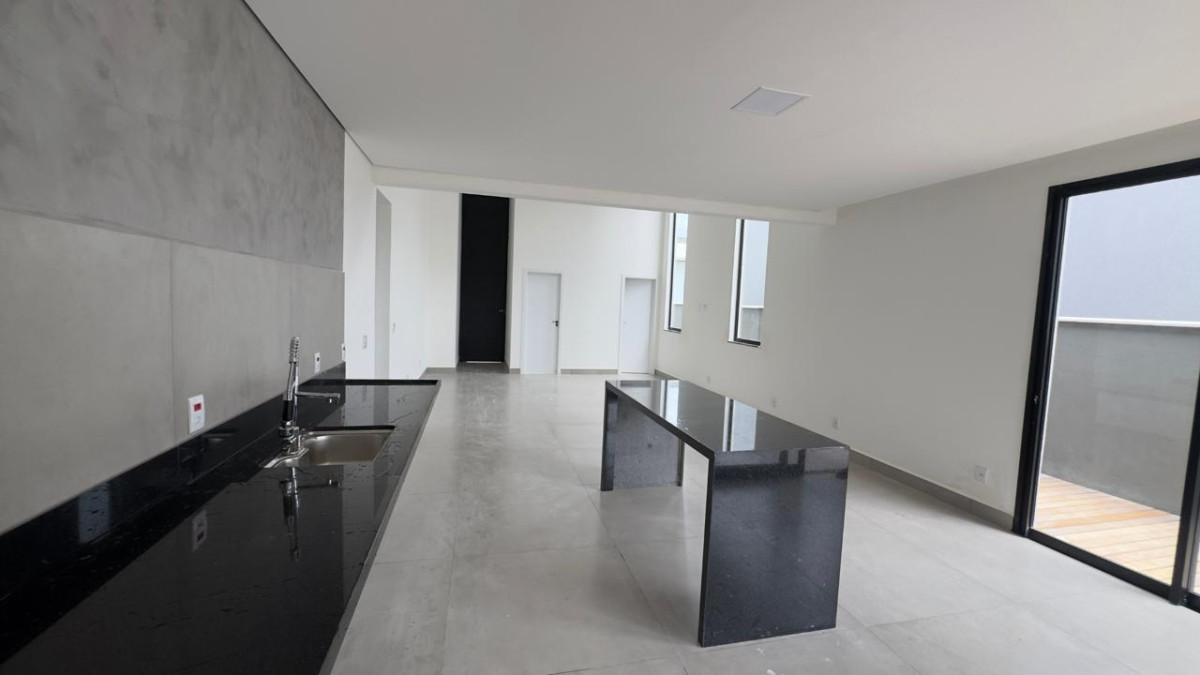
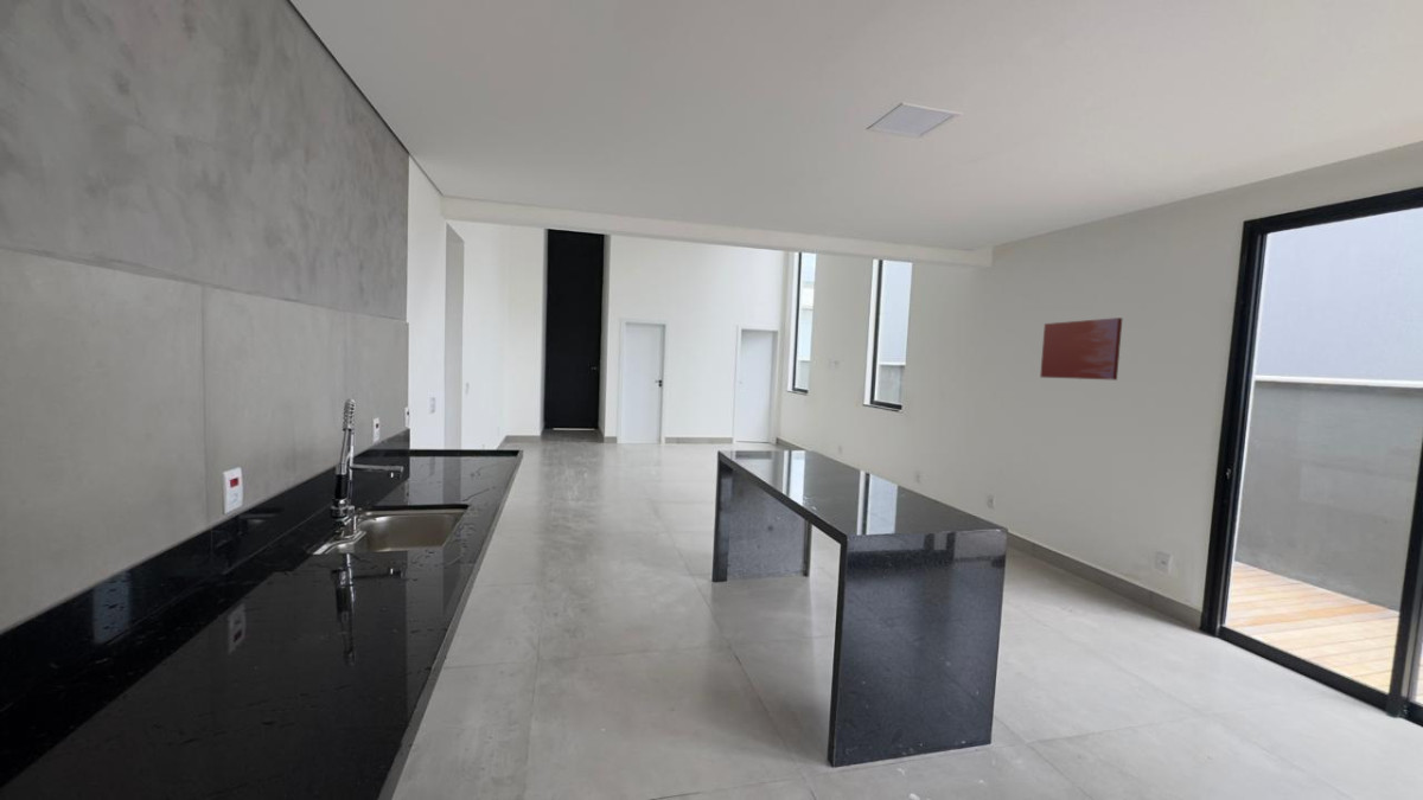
+ wall art [1039,316,1123,382]
